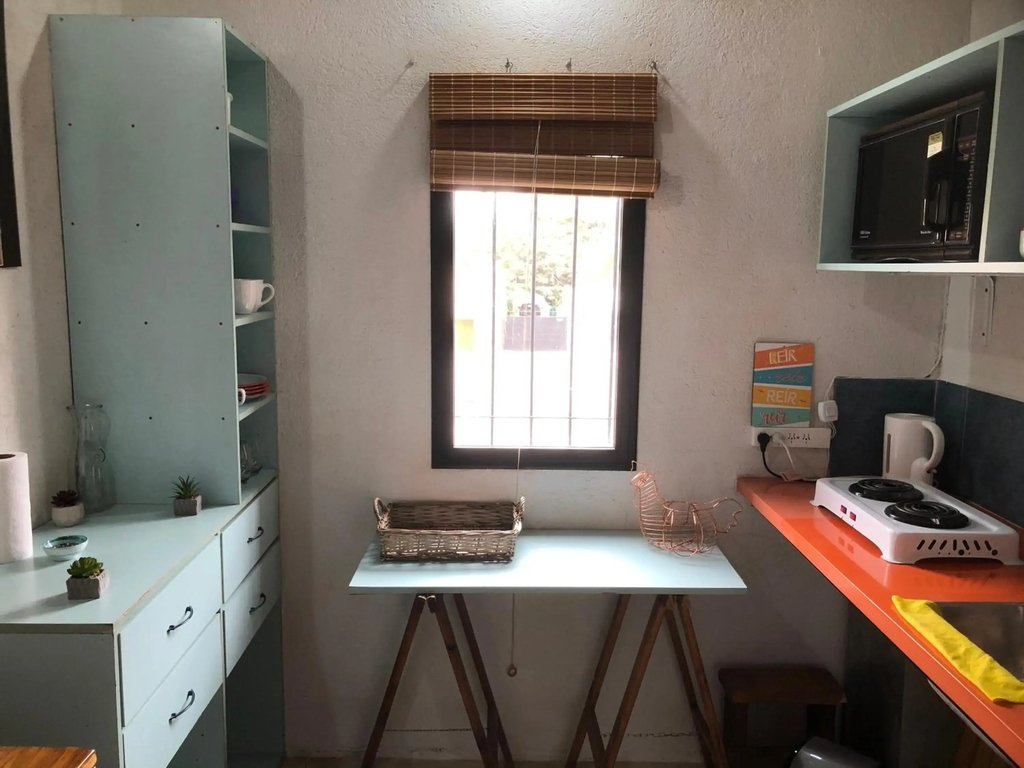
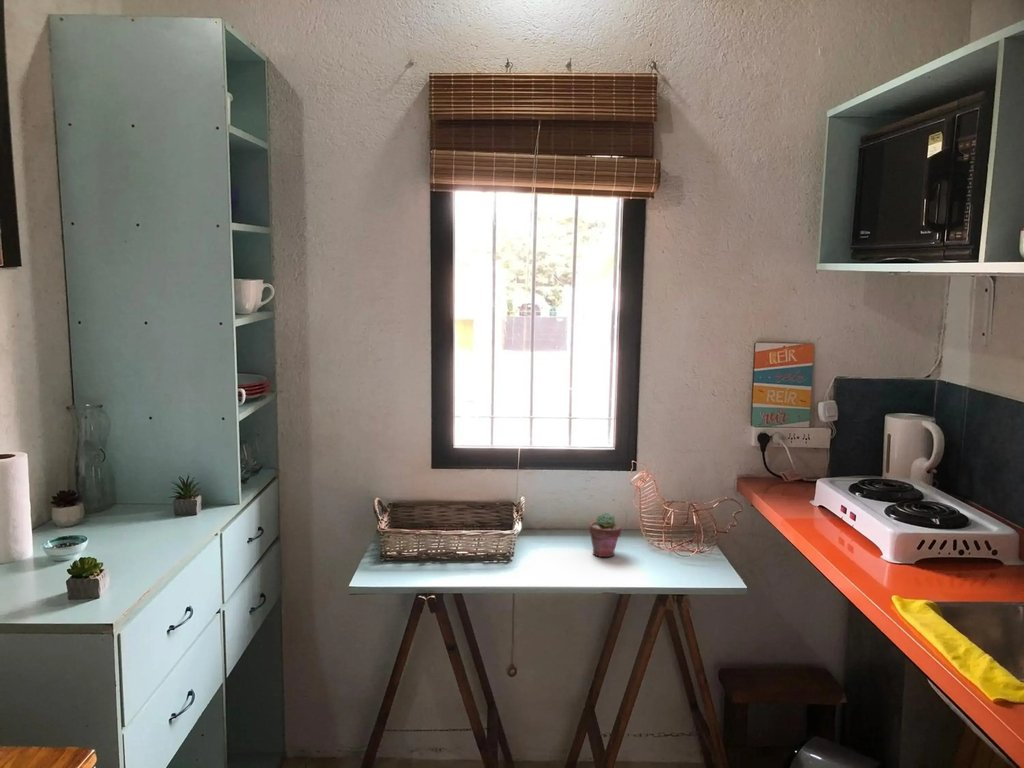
+ potted succulent [588,512,622,558]
